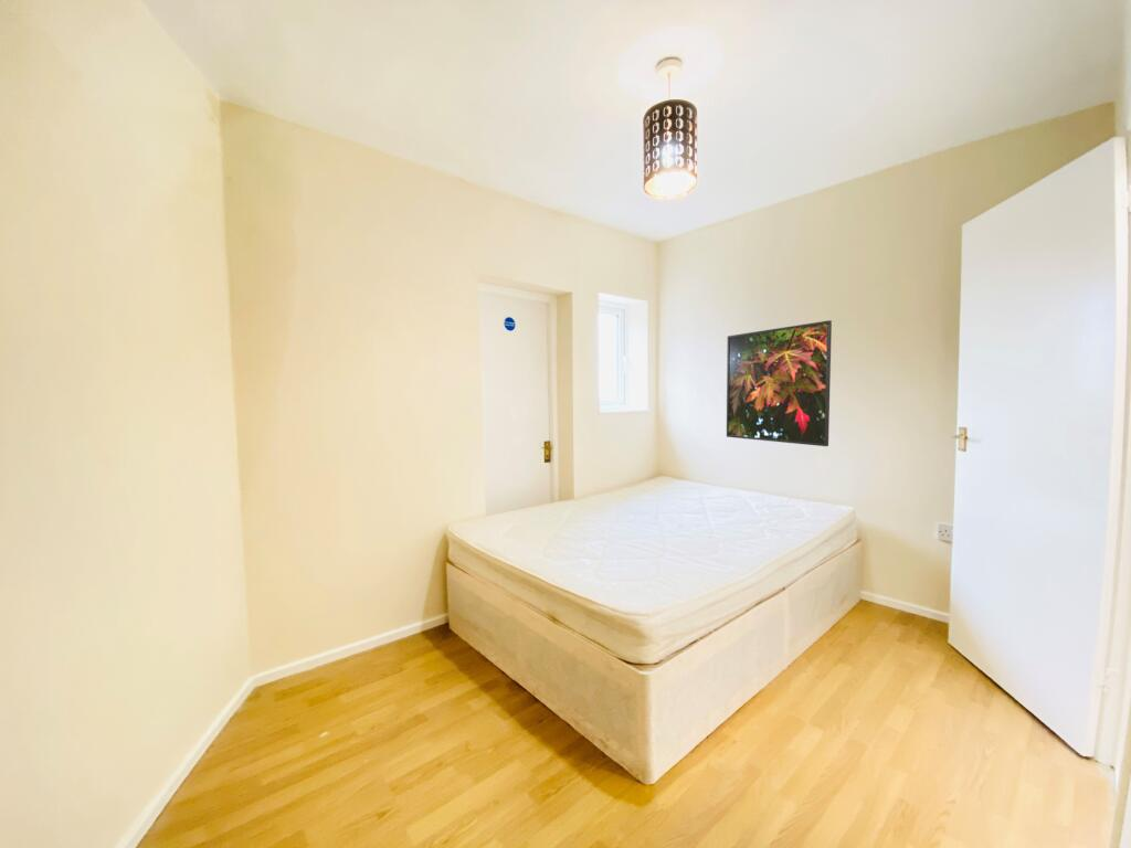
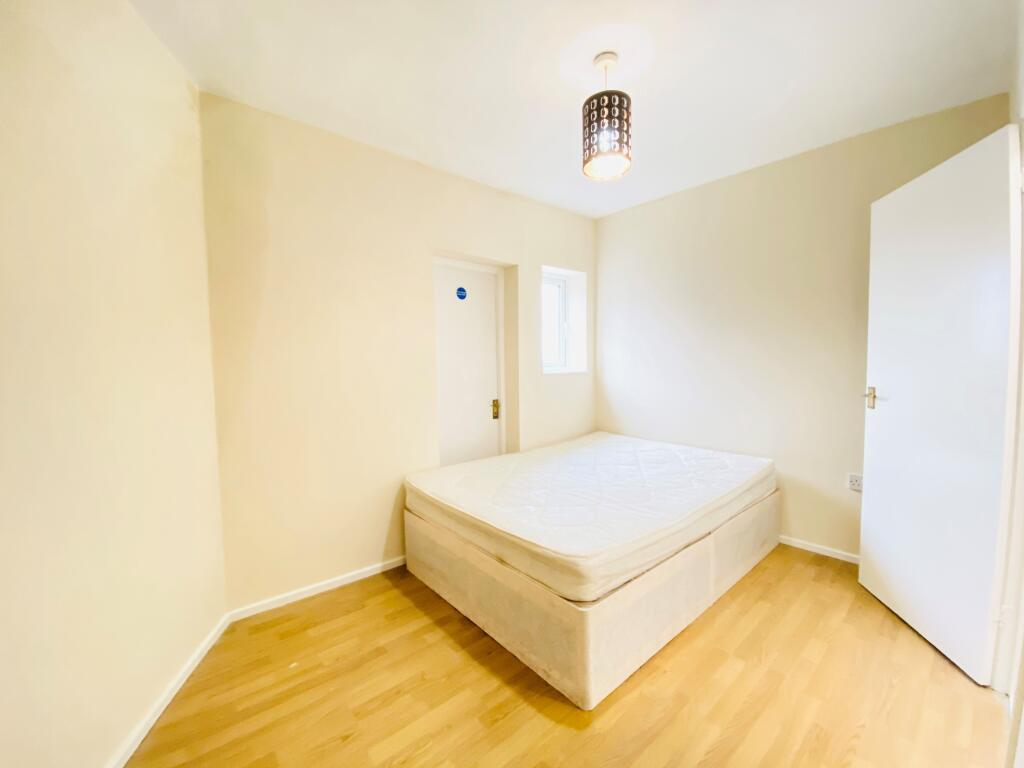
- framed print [726,319,833,447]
